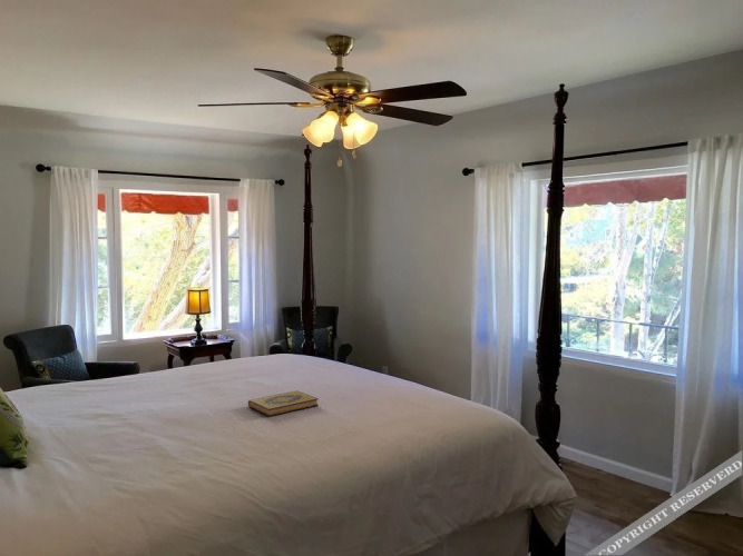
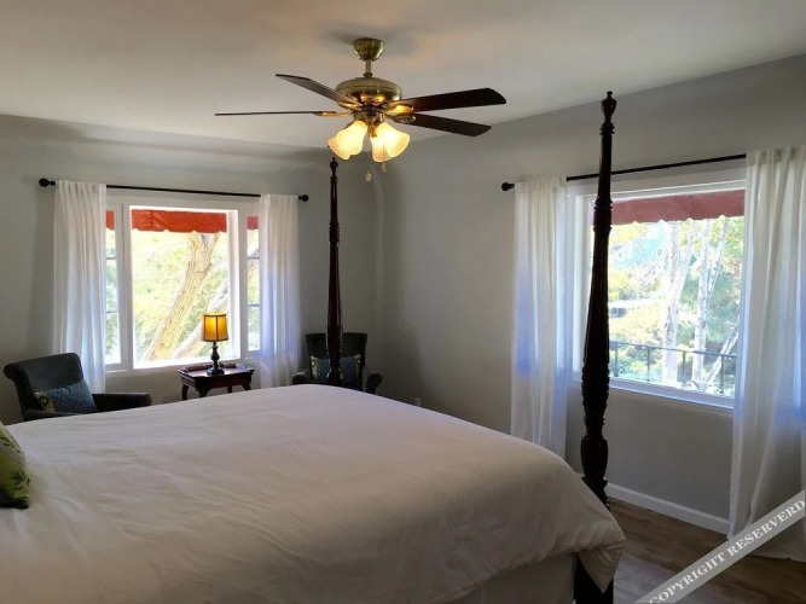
- hardback book [247,389,320,418]
